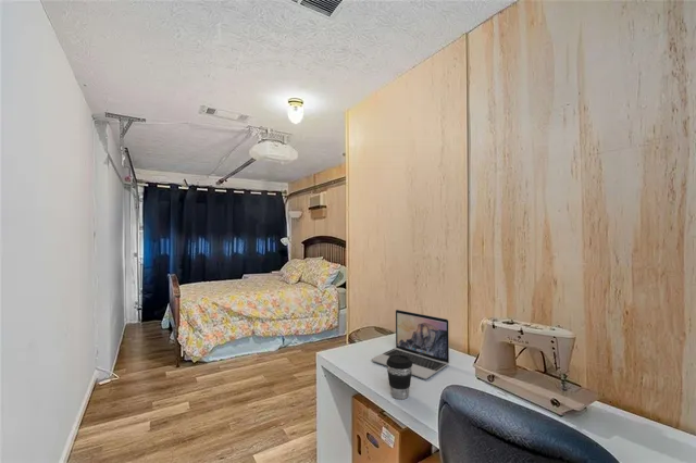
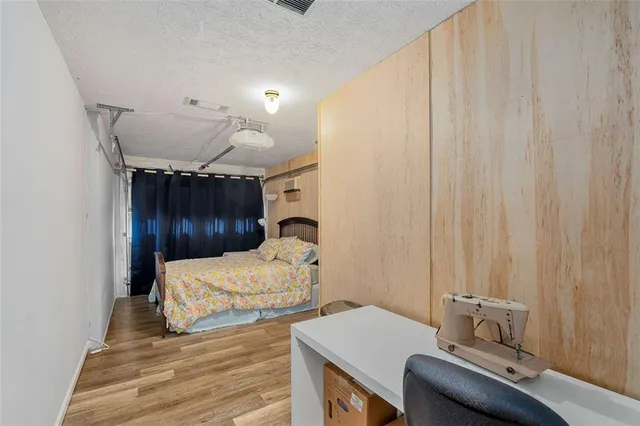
- laptop [371,309,450,380]
- coffee cup [386,354,412,400]
